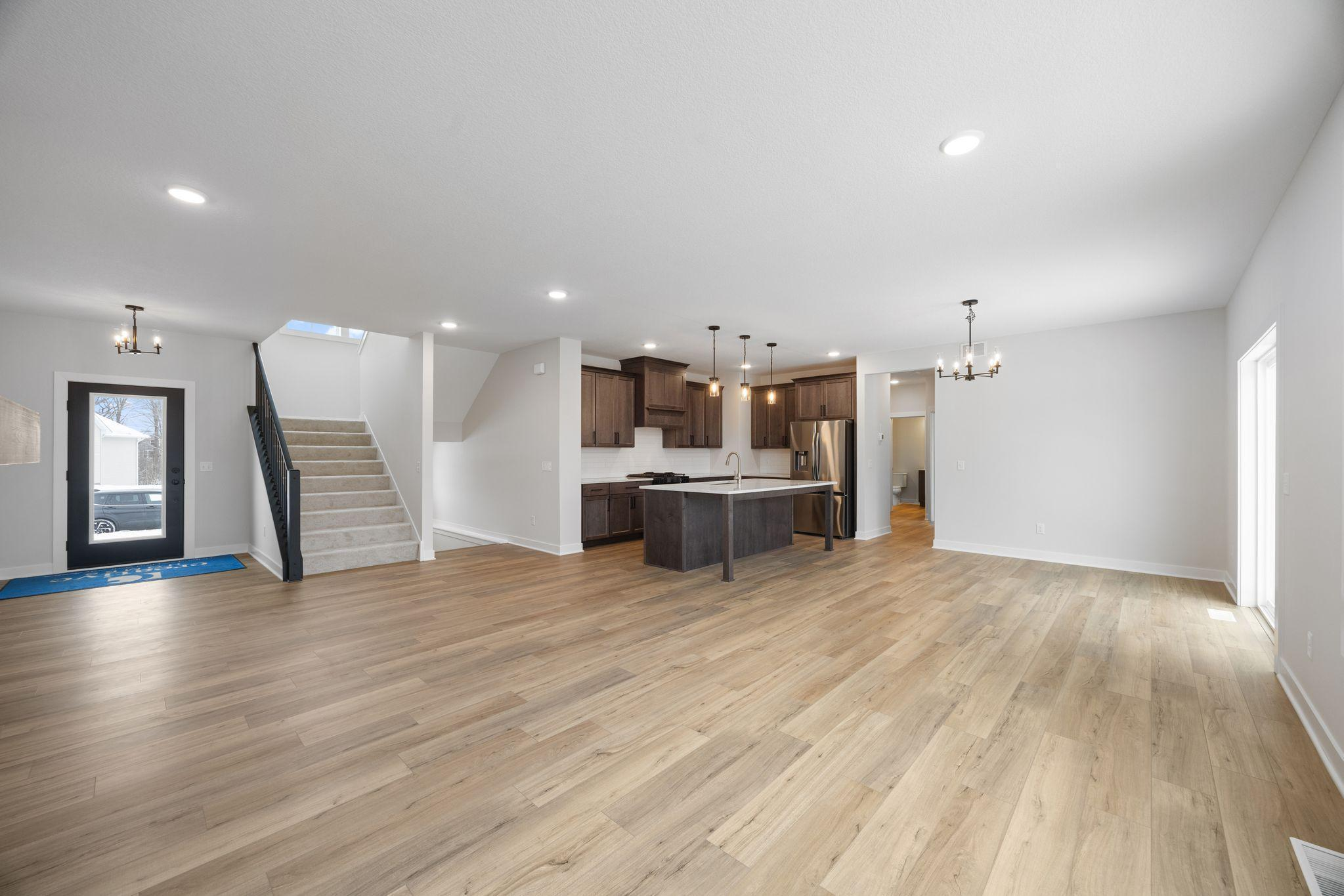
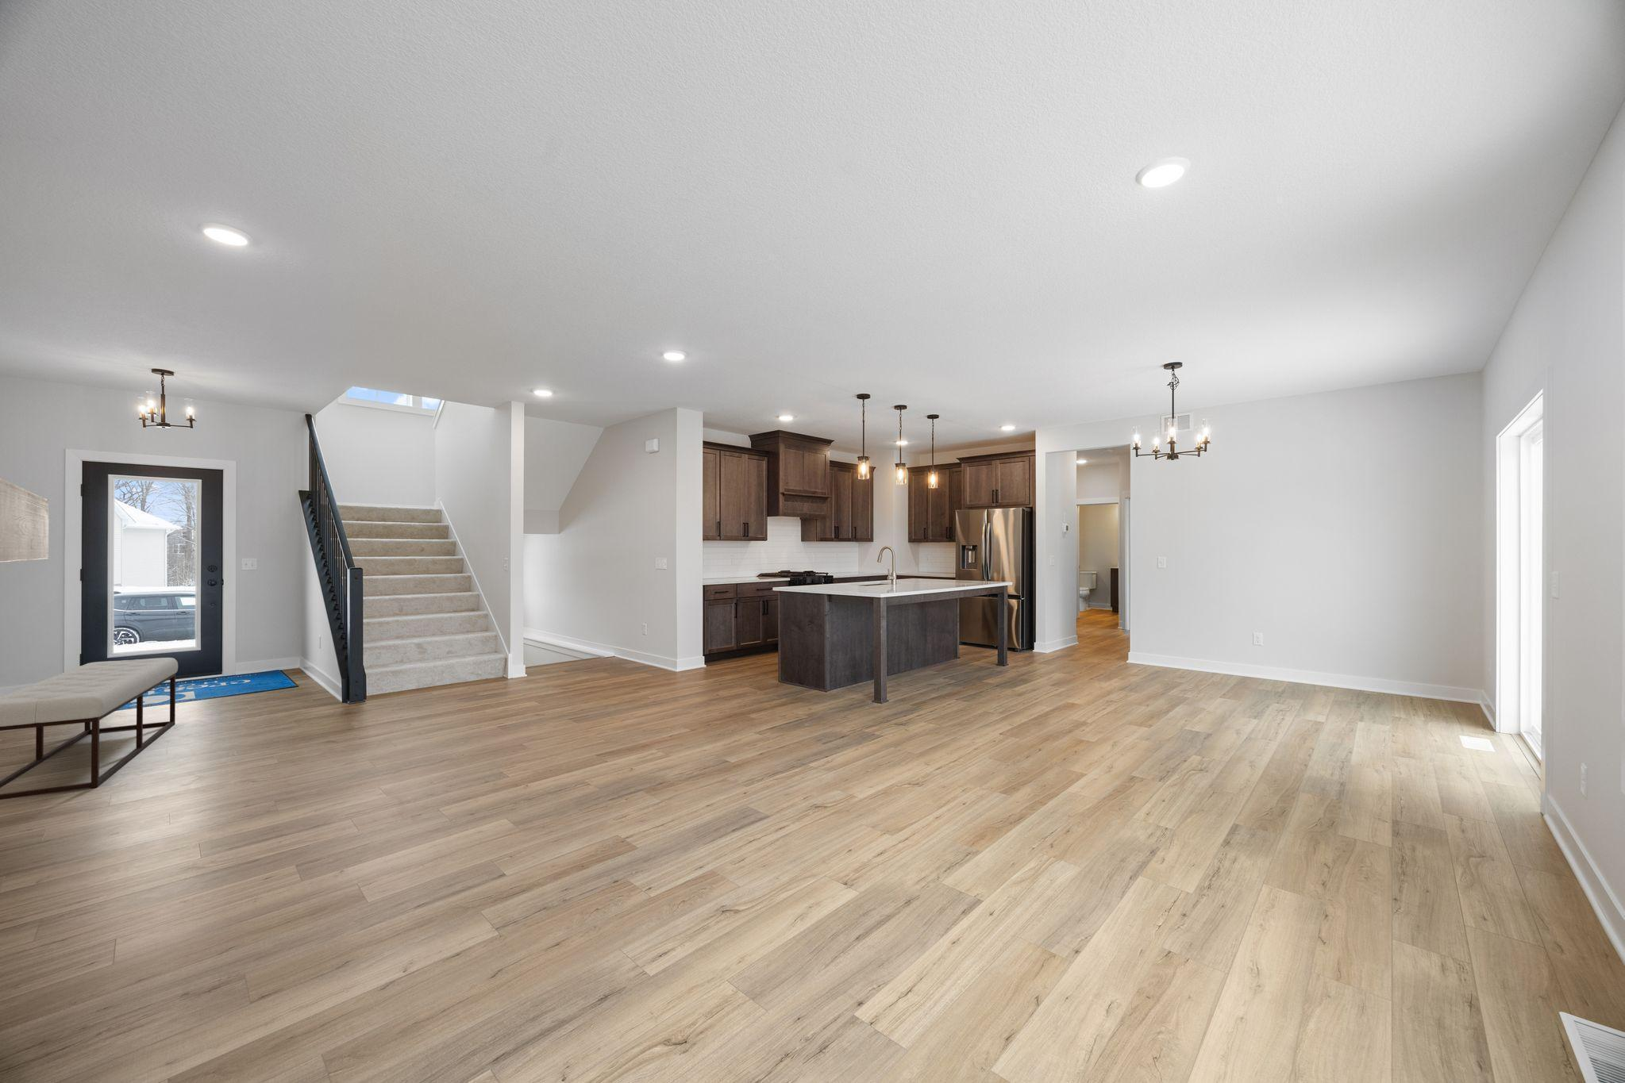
+ bench [0,658,179,800]
